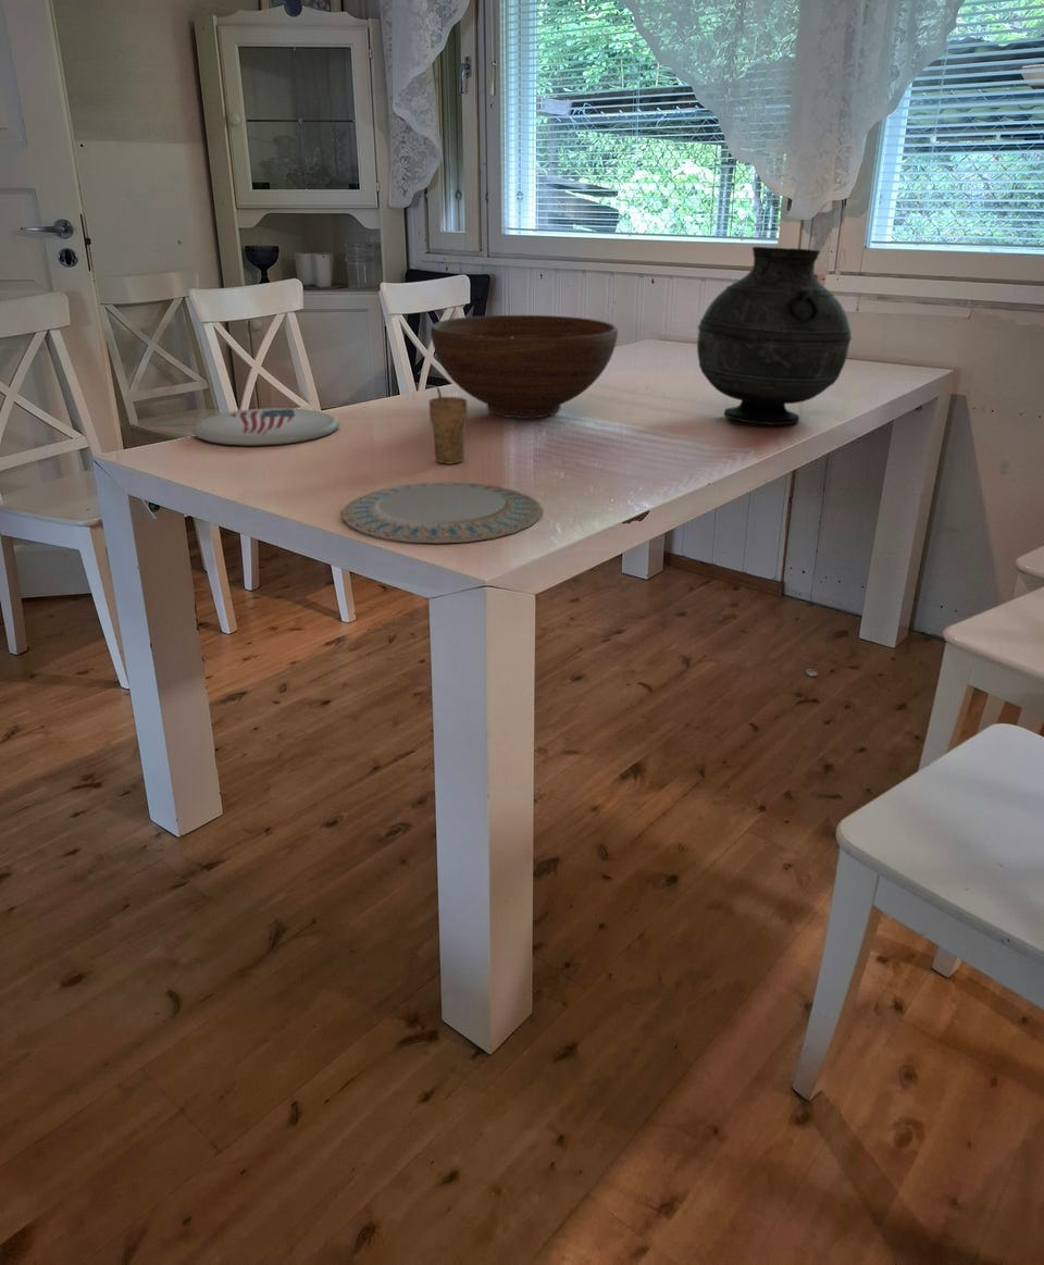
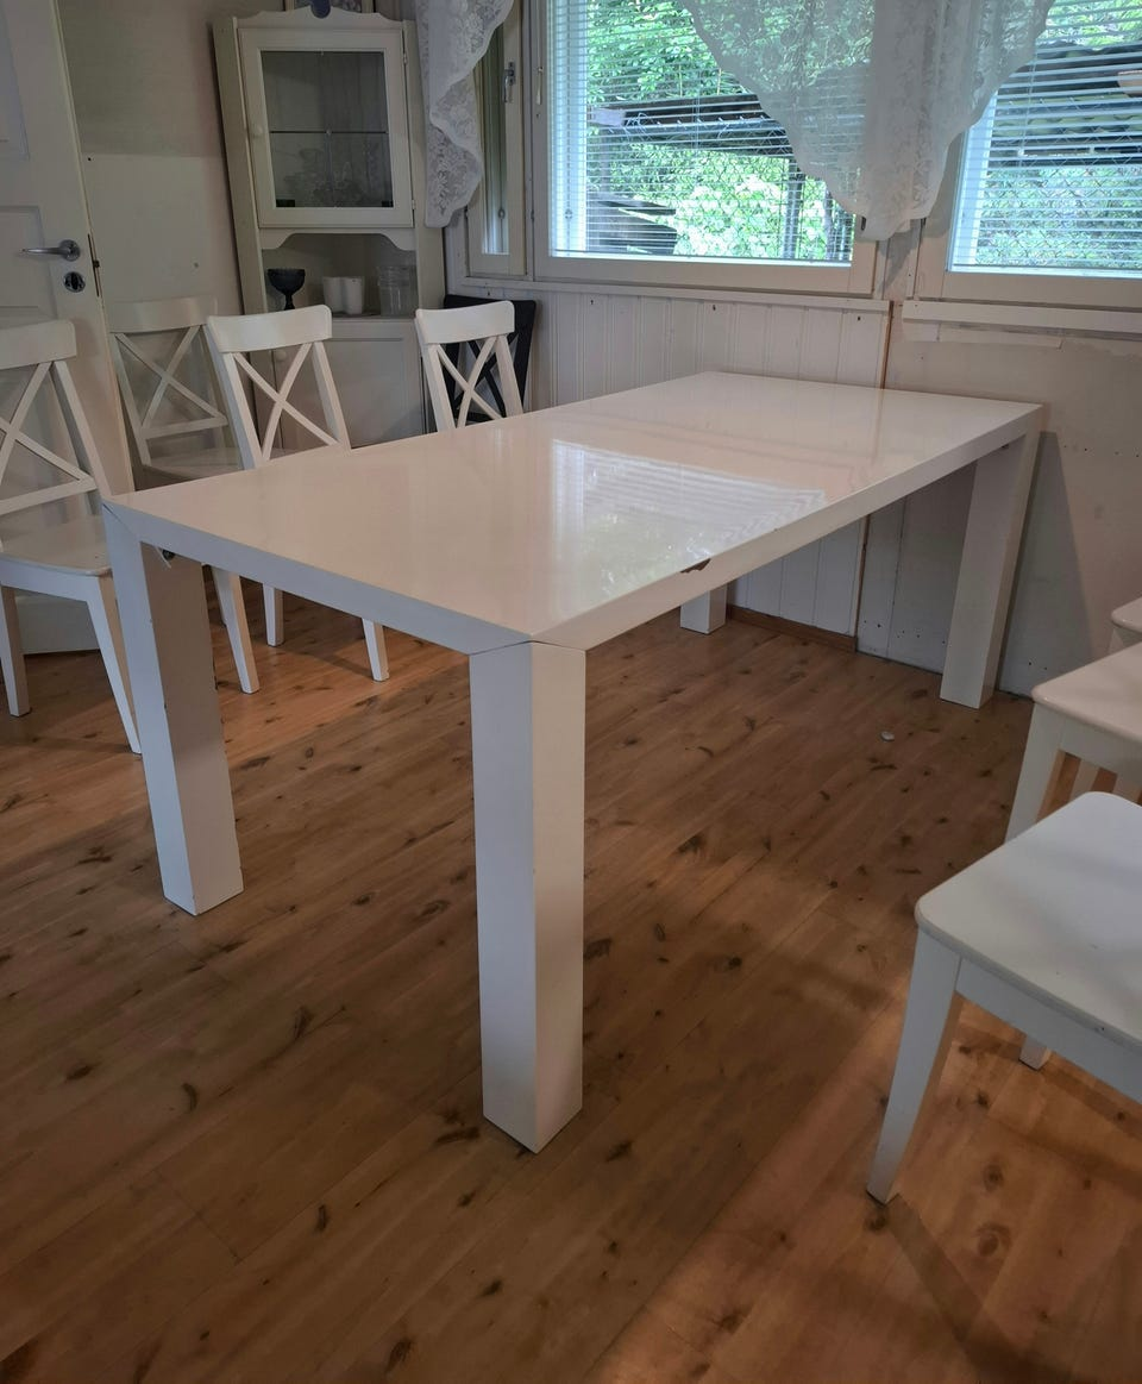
- chinaware [341,482,544,544]
- vase [696,246,853,425]
- plate [191,407,339,447]
- cup [427,386,469,464]
- fruit bowl [430,314,619,419]
